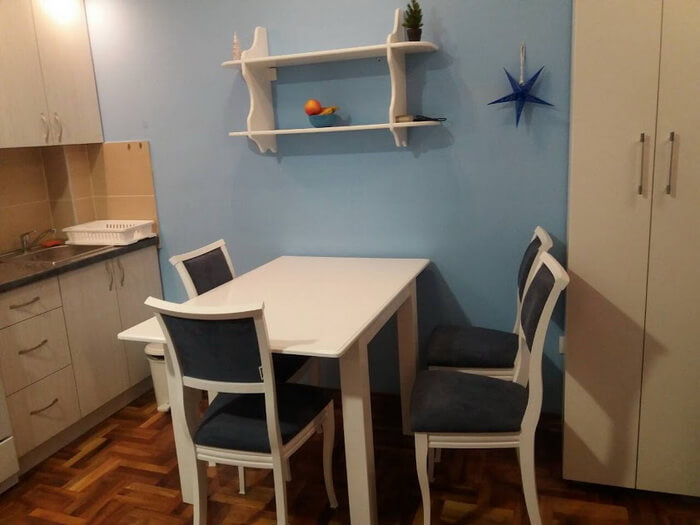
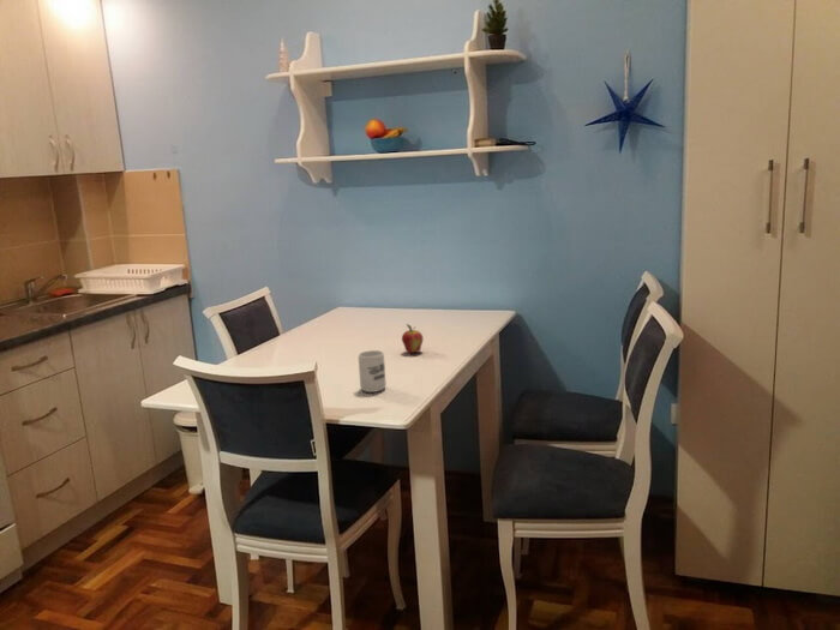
+ fruit [401,323,424,354]
+ cup [358,349,388,394]
